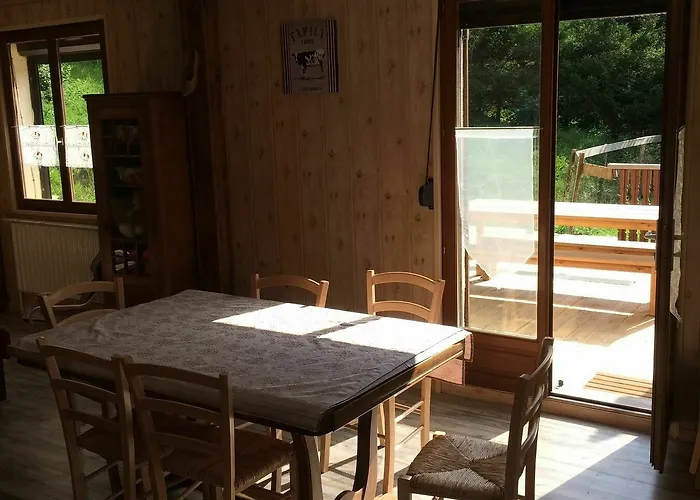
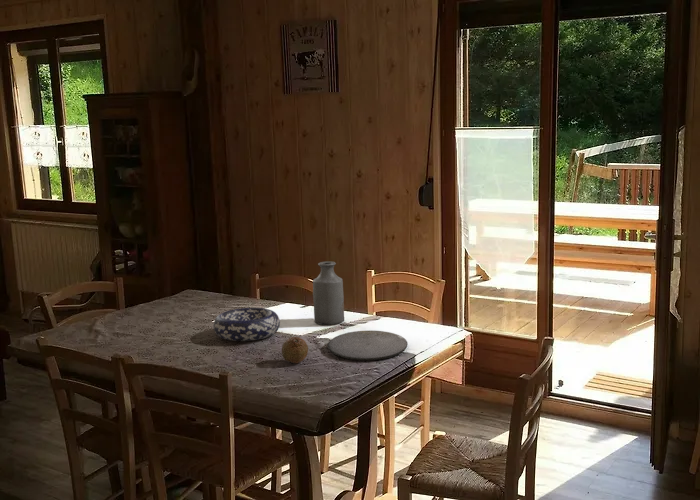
+ decorative bowl [212,307,281,342]
+ bottle [312,260,345,325]
+ fruit [281,336,309,364]
+ plate [327,330,409,361]
